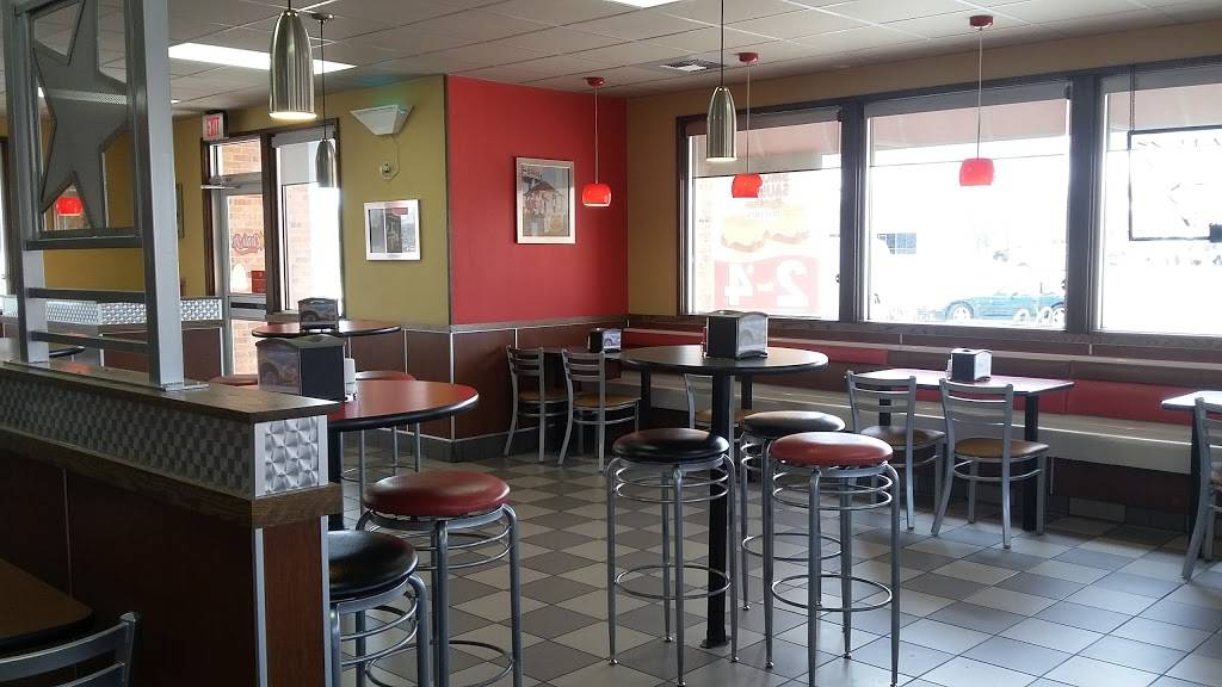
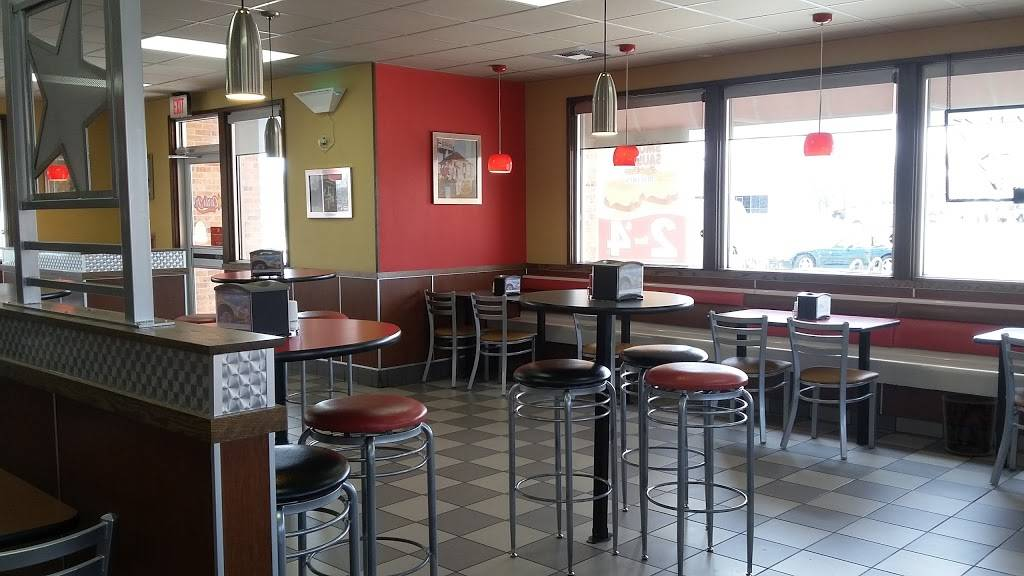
+ waste bin [941,392,999,457]
